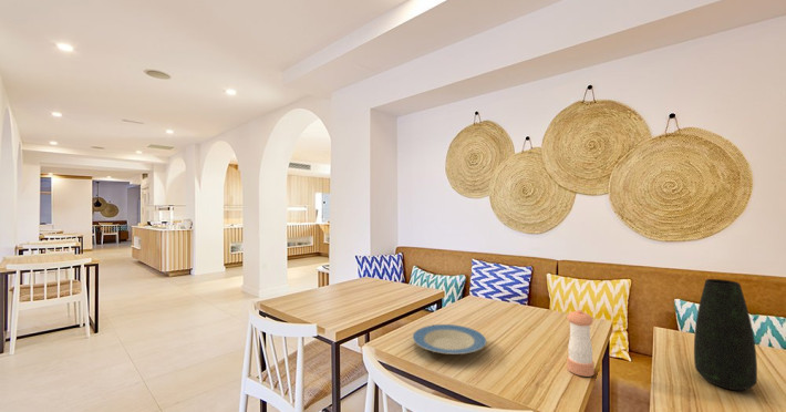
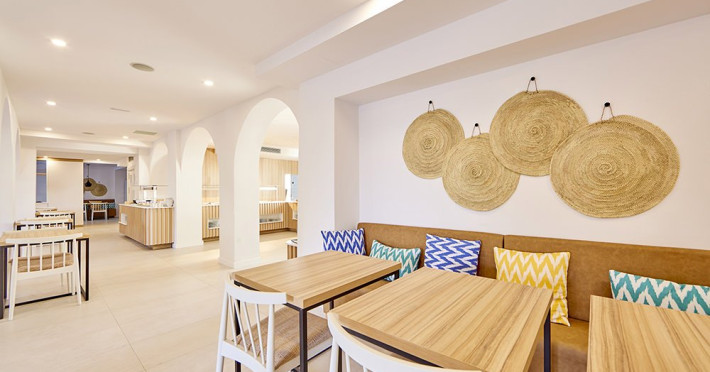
- pepper shaker [566,309,596,378]
- vase [693,278,758,391]
- plate [412,323,488,356]
